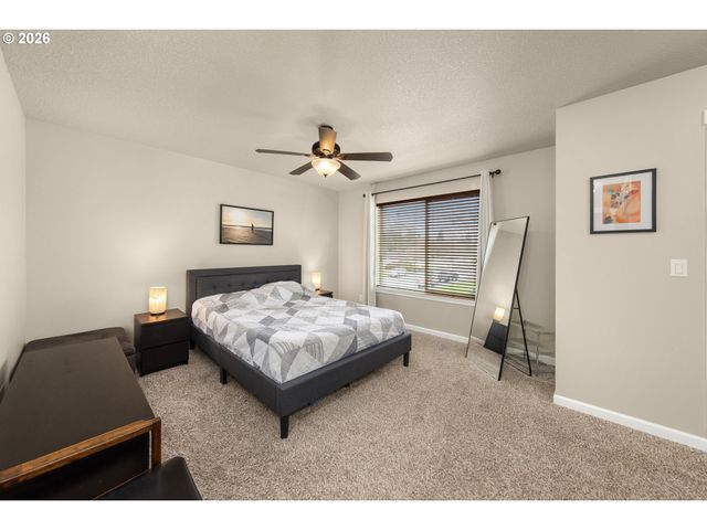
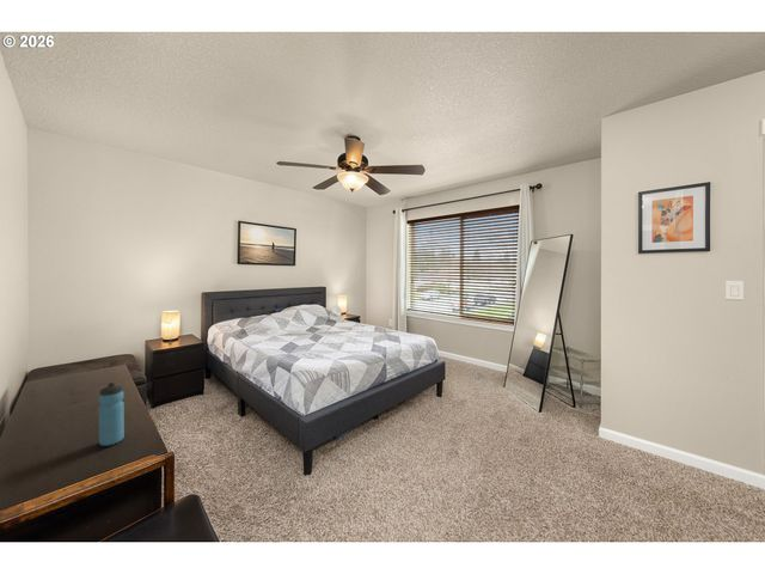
+ water bottle [98,381,126,447]
